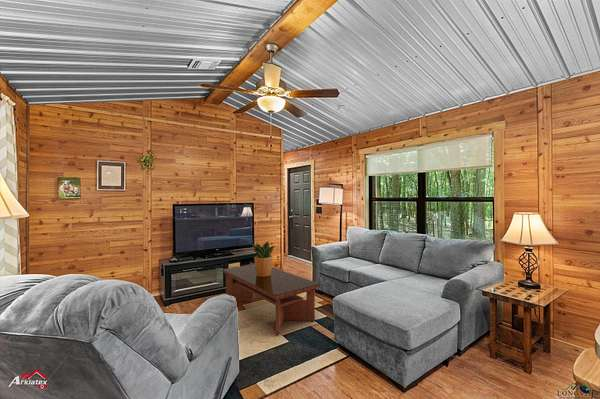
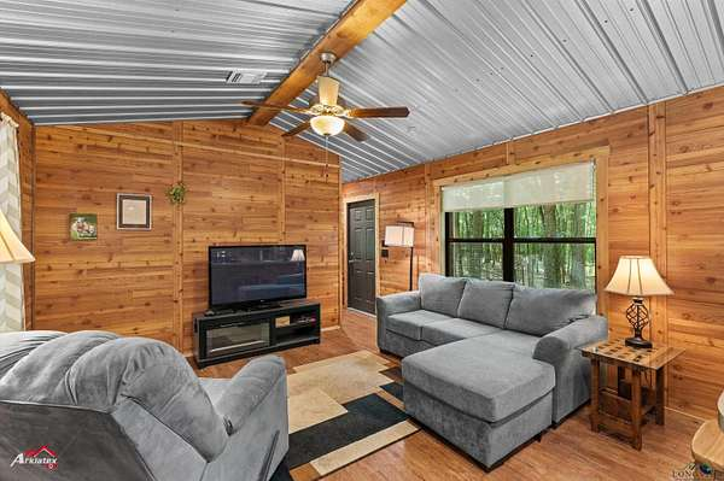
- coffee table [221,263,321,336]
- potted plant [250,240,276,277]
